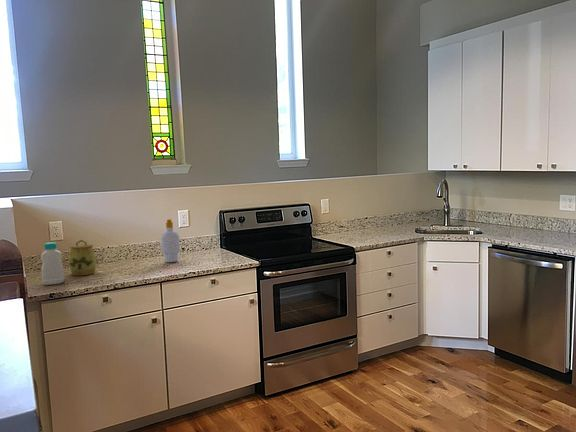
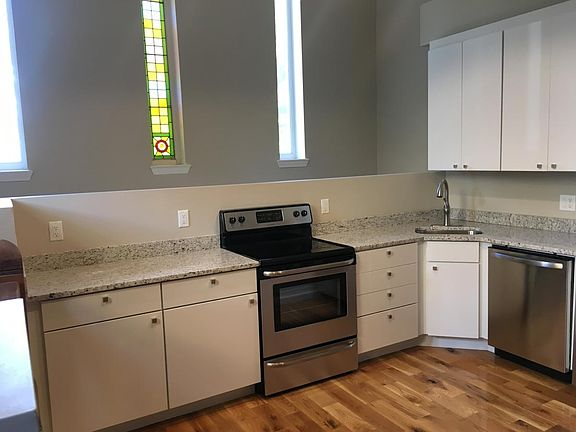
- bottle [40,241,65,286]
- jar [68,239,97,276]
- soap bottle [160,218,181,263]
